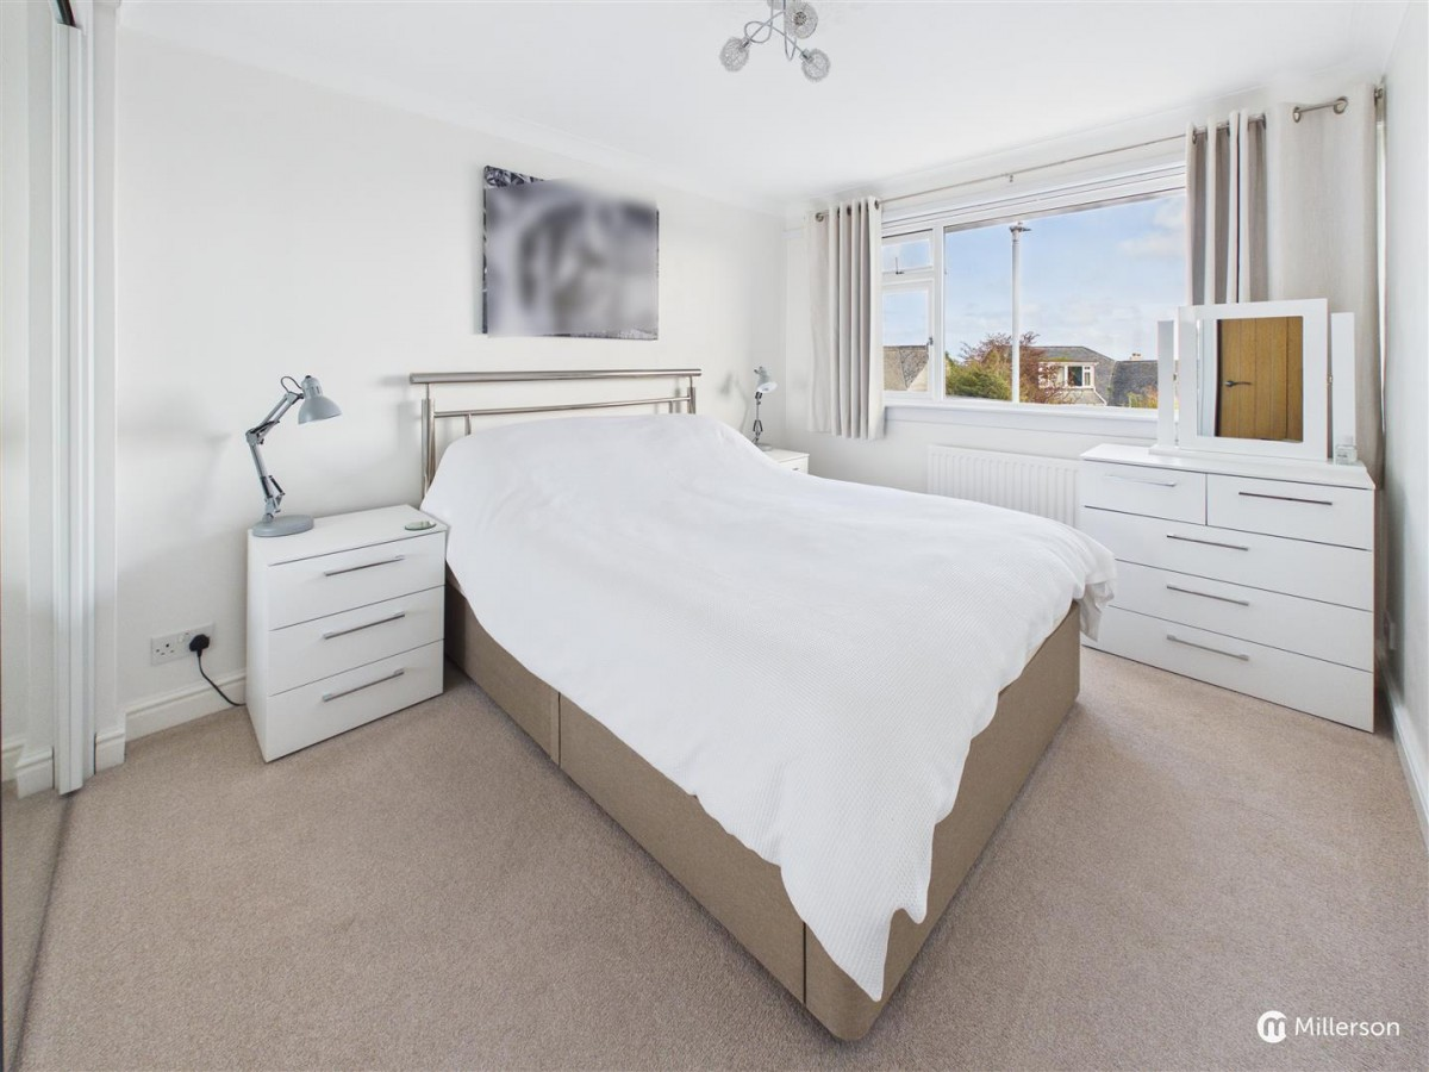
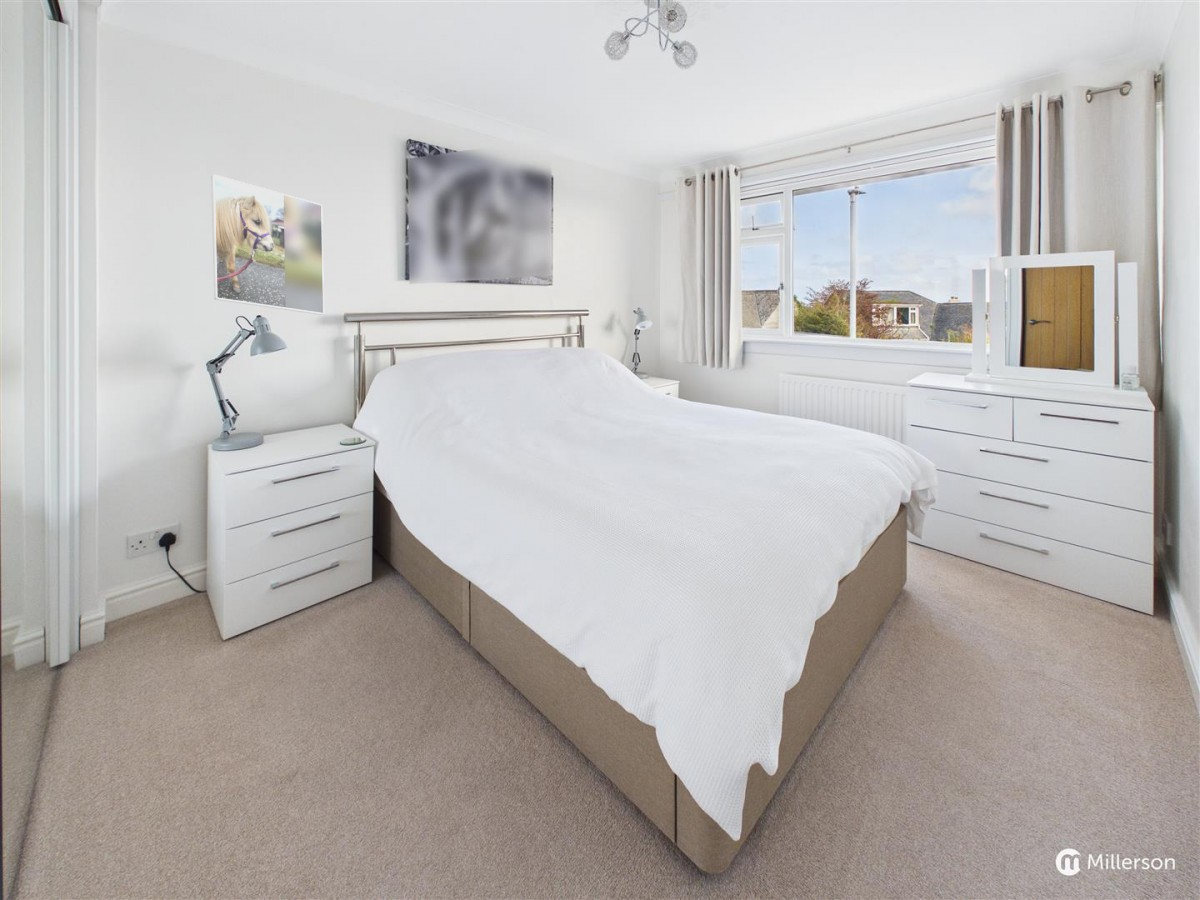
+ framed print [210,173,325,316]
